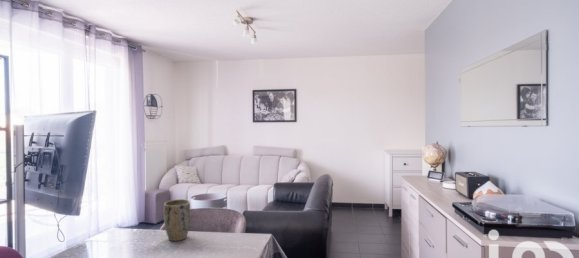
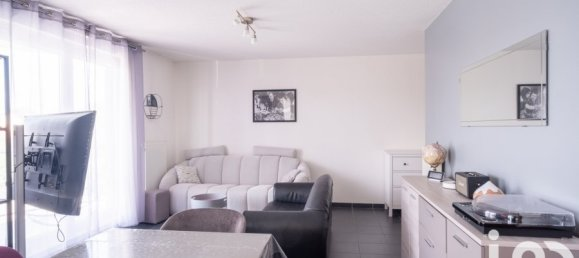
- plant pot [163,198,191,242]
